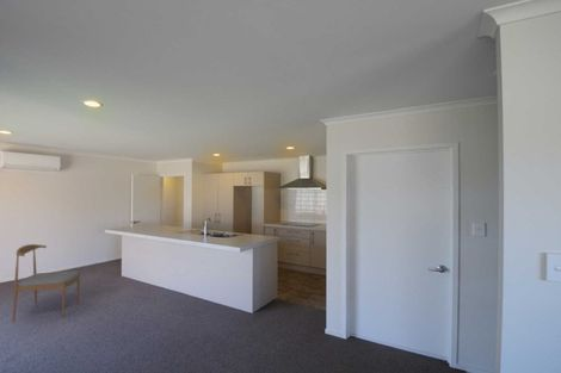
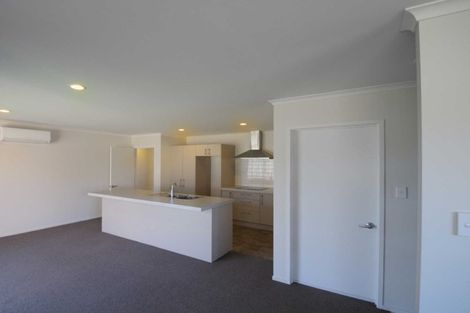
- dining chair [11,243,81,324]
